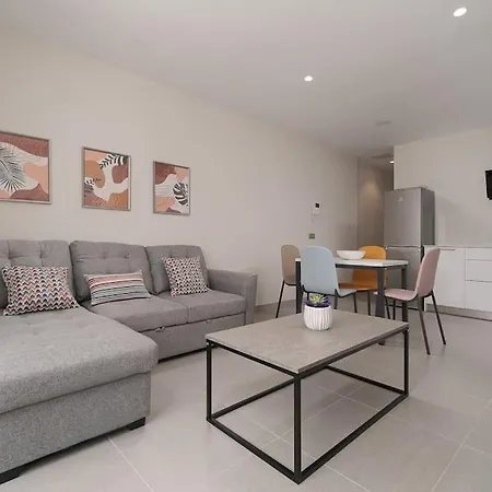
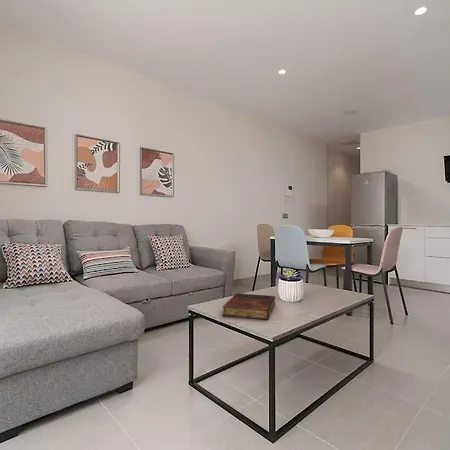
+ book [221,293,276,321]
